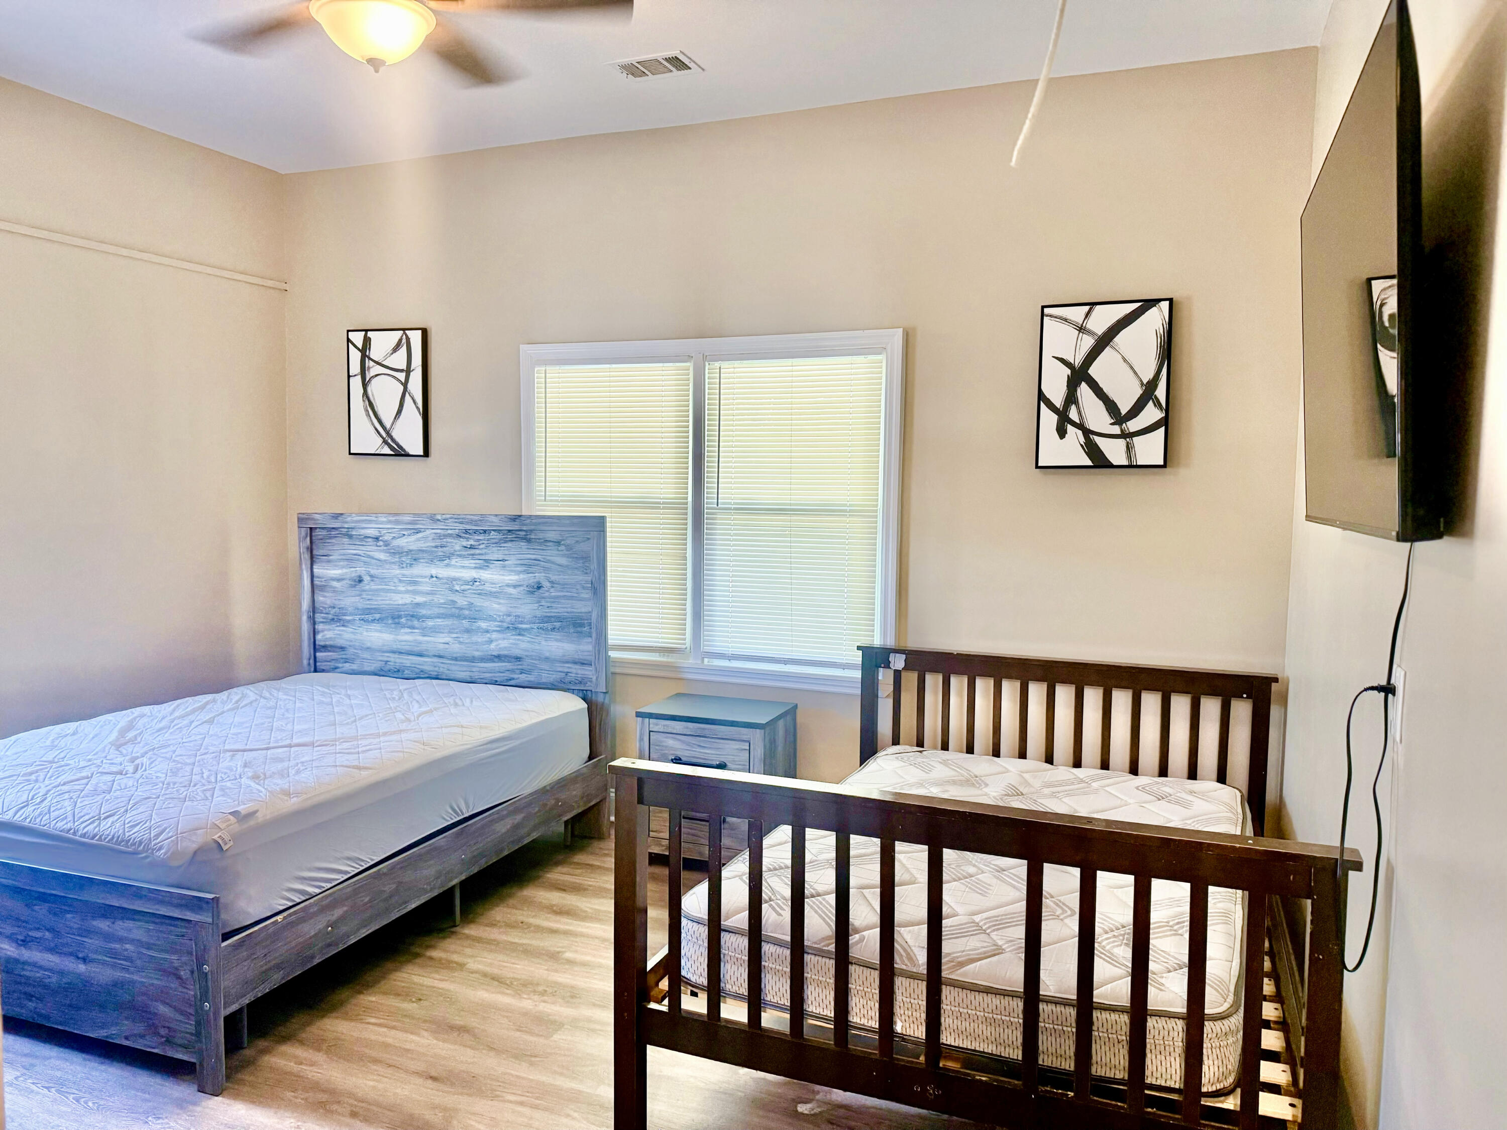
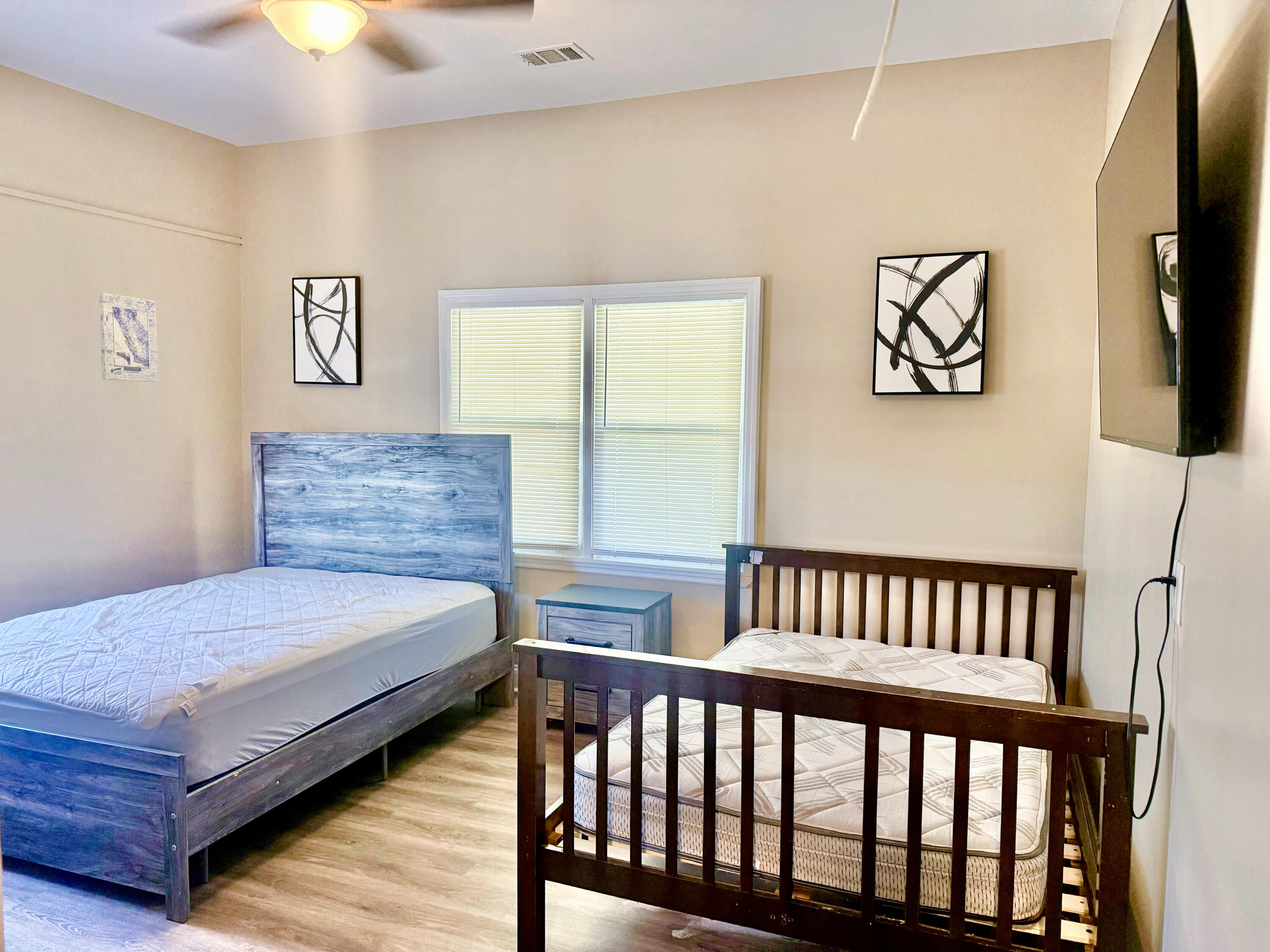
+ wall art [99,292,158,382]
